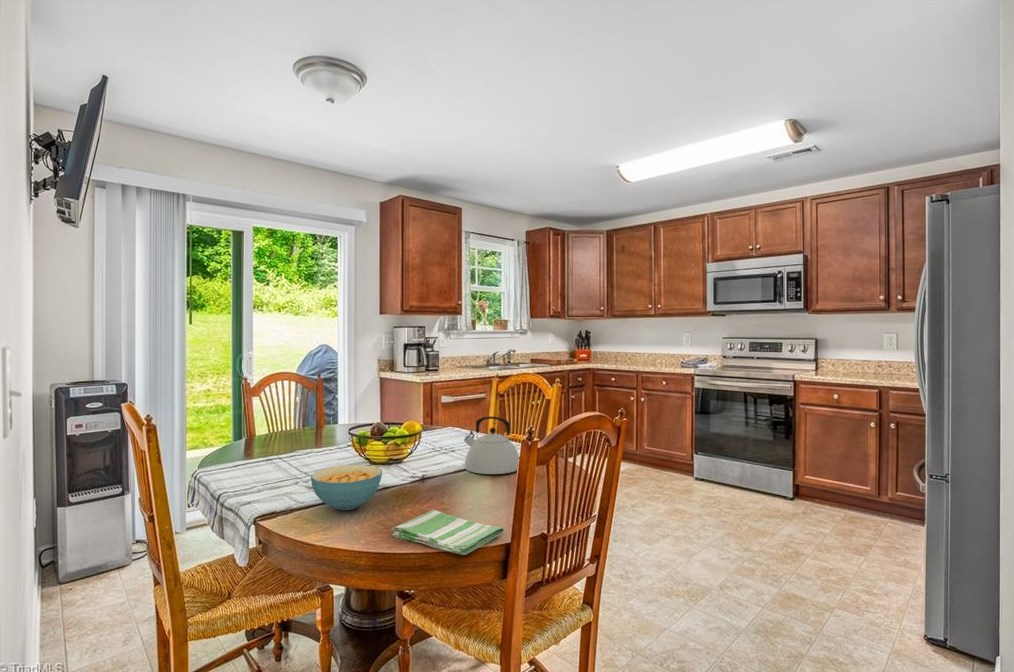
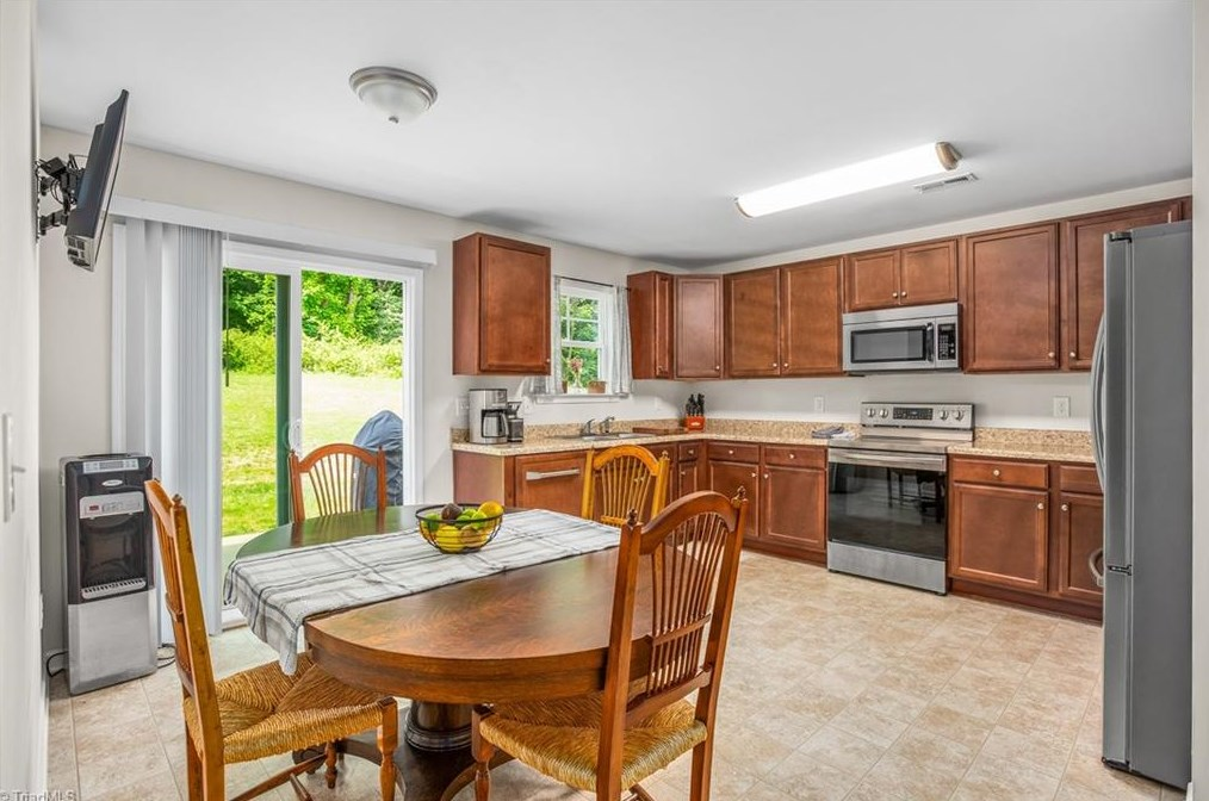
- kettle [463,415,520,475]
- cereal bowl [310,464,383,511]
- dish towel [391,509,505,556]
